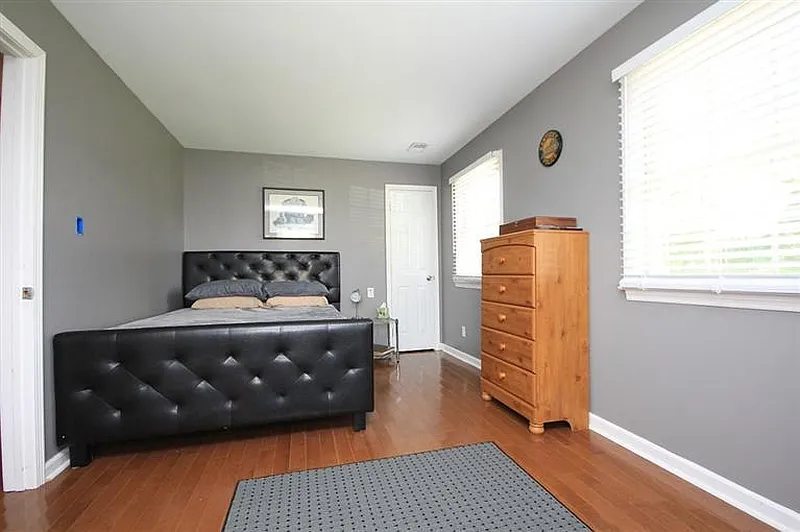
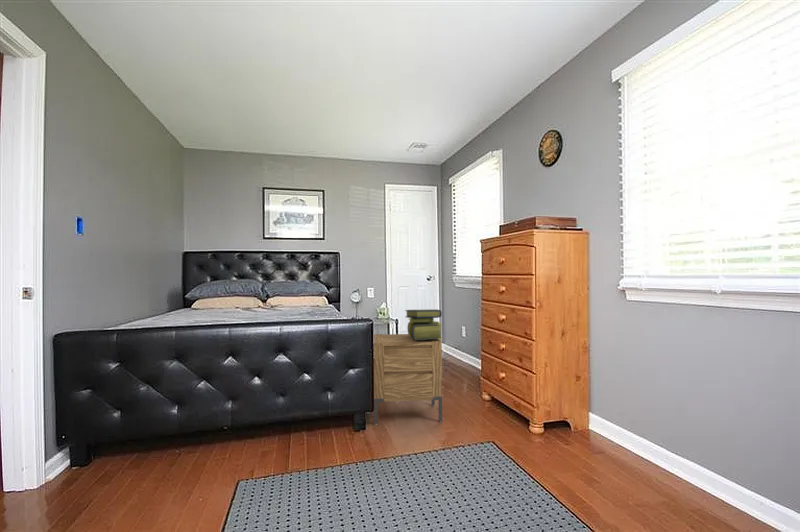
+ nightstand [373,333,443,426]
+ stack of books [404,308,443,340]
